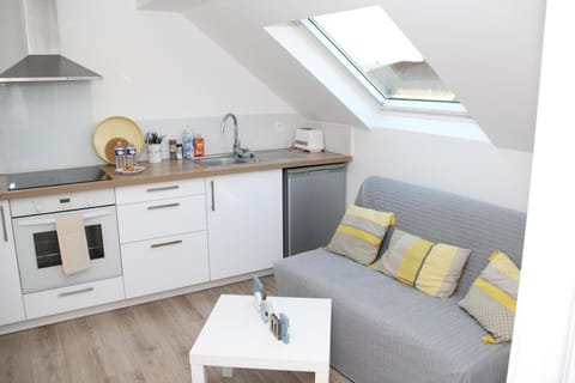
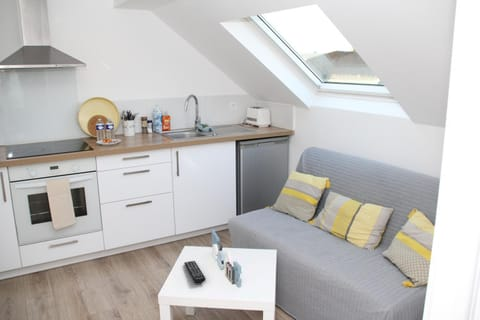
+ remote control [183,260,207,284]
